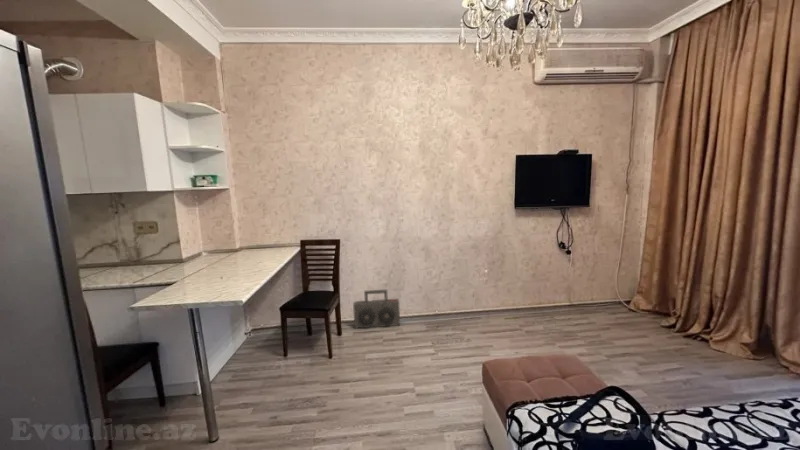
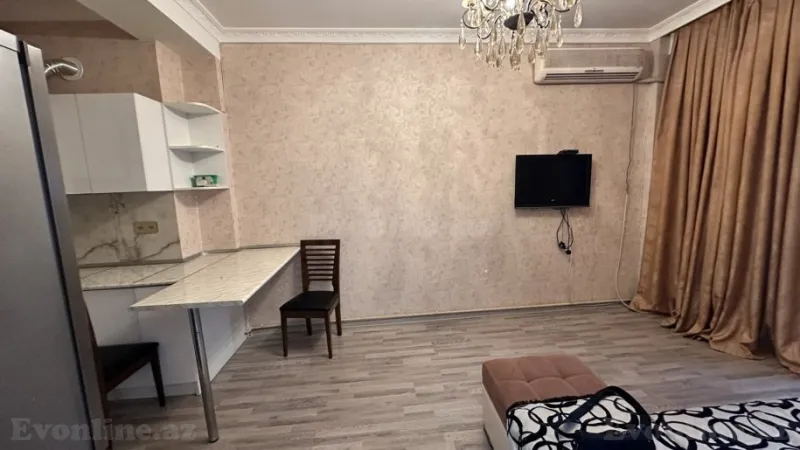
- speaker [352,288,401,329]
